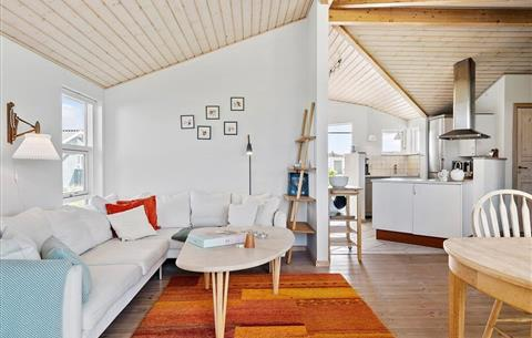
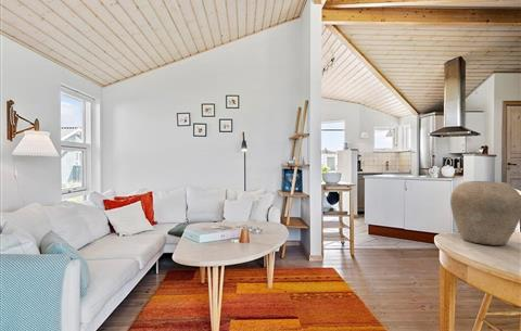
+ vase [449,180,521,246]
